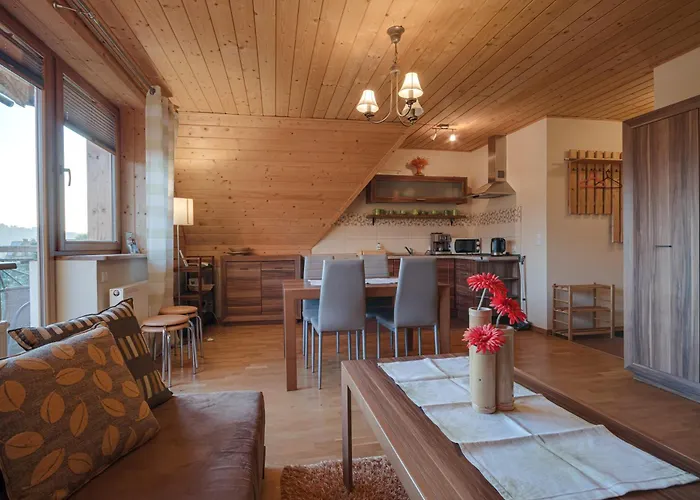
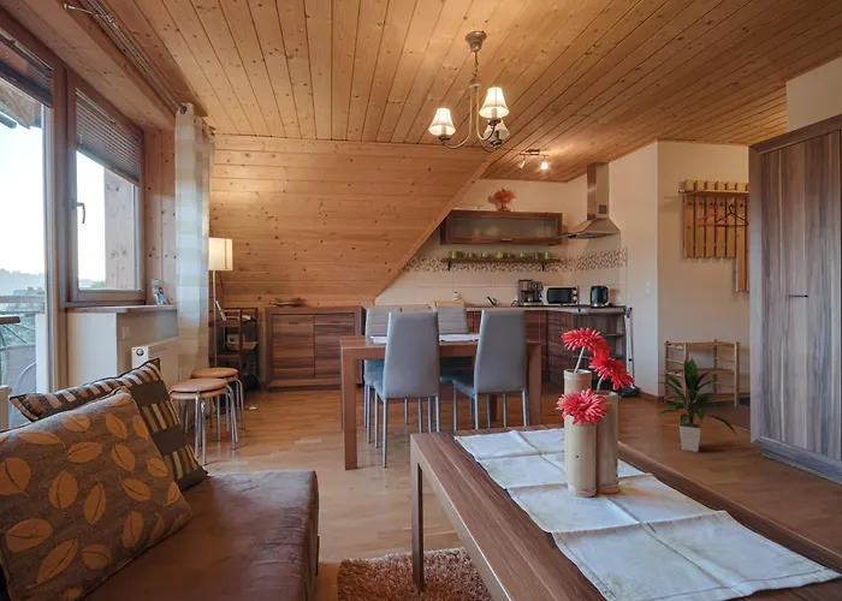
+ indoor plant [654,356,737,453]
